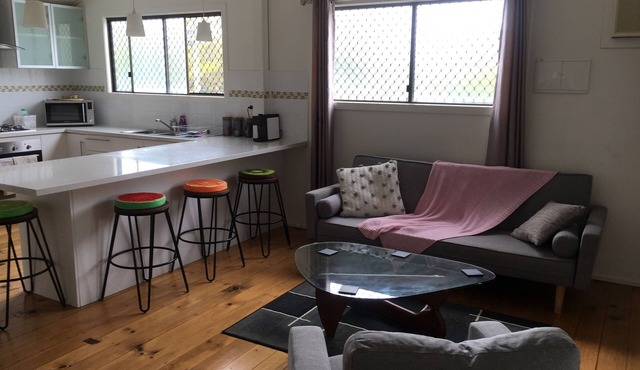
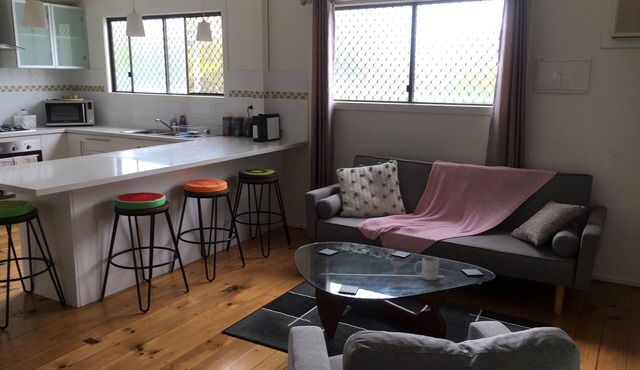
+ mug [414,256,440,281]
